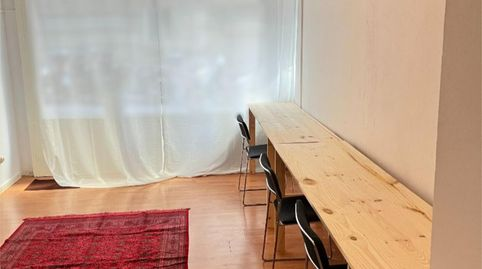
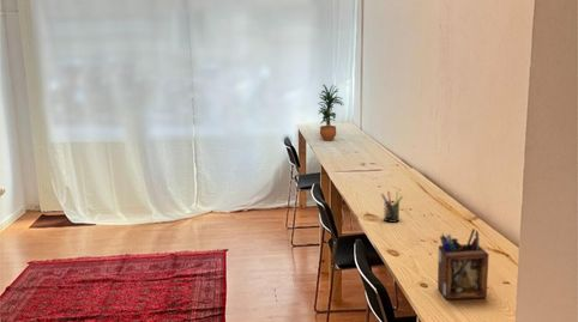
+ pen holder [380,190,404,224]
+ potted plant [317,84,345,141]
+ desk organizer [436,227,490,300]
